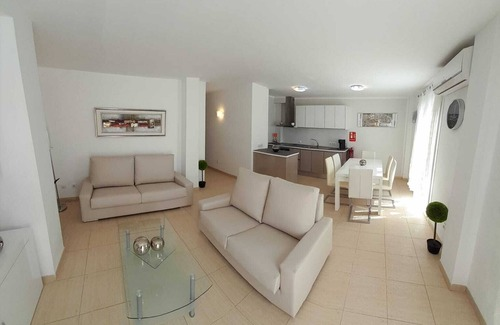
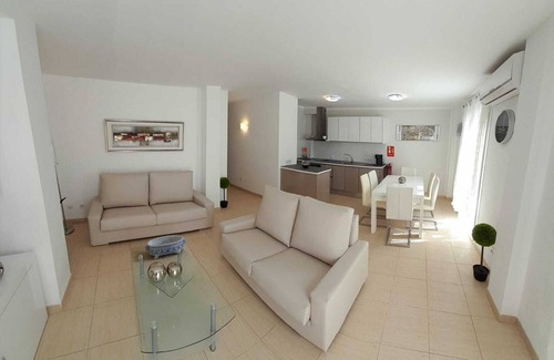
+ decorative bowl [144,235,187,260]
